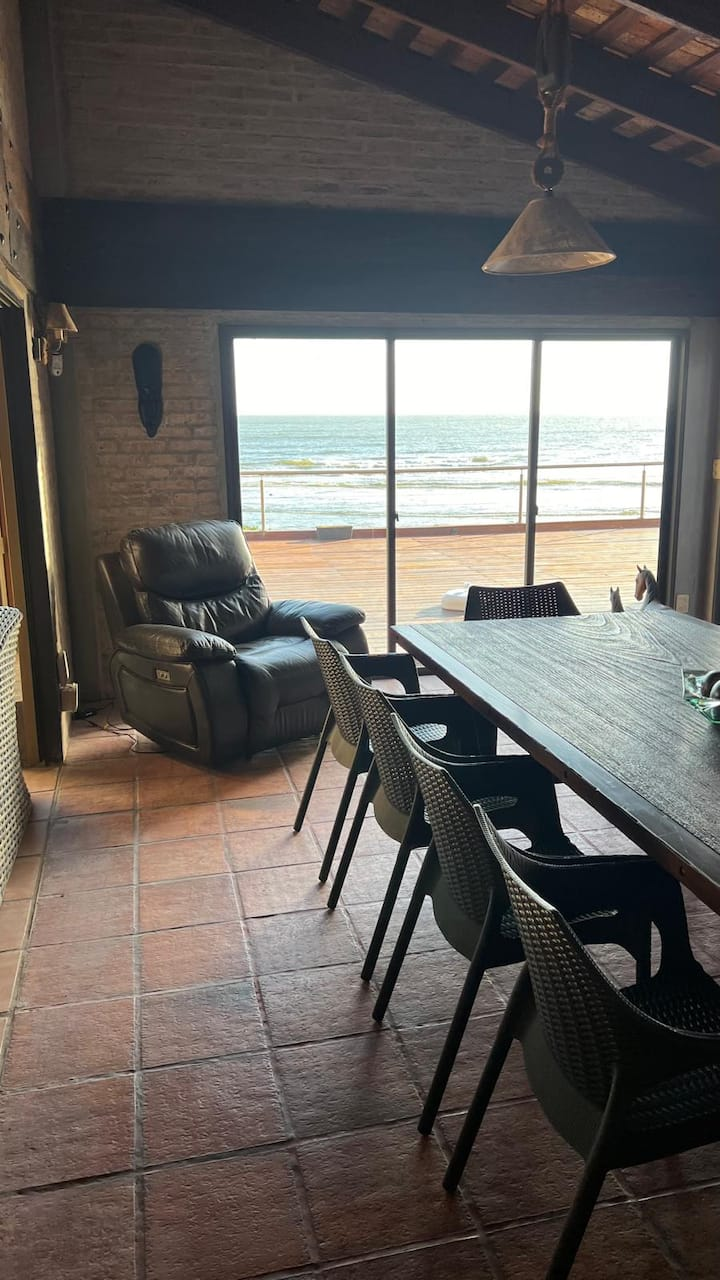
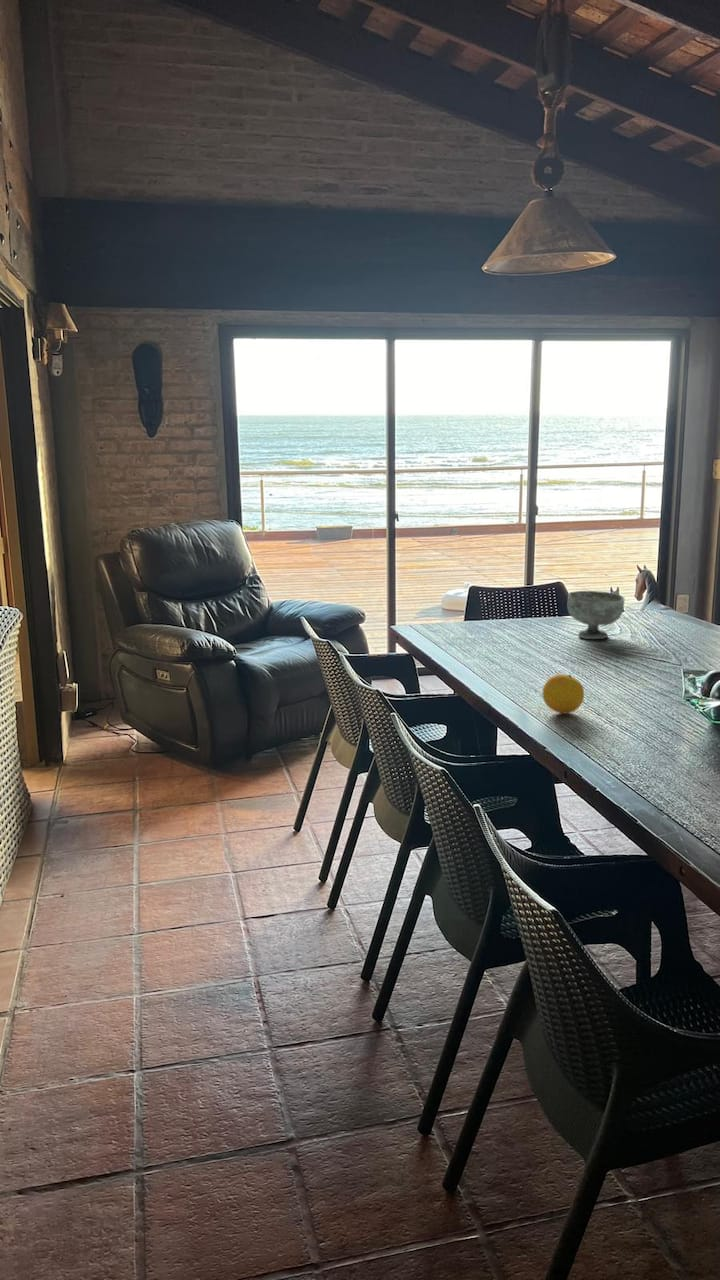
+ bowl [566,590,626,640]
+ fruit [541,673,585,715]
